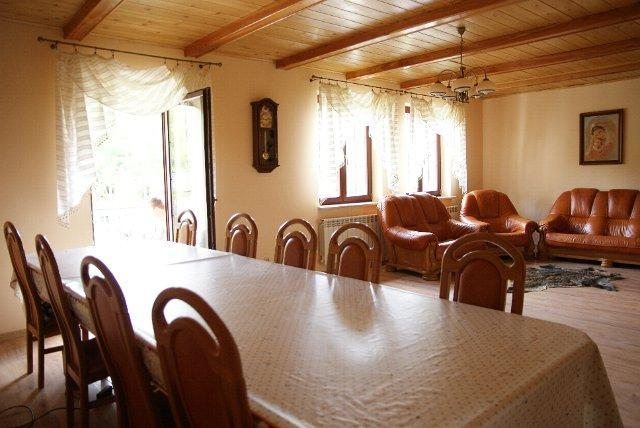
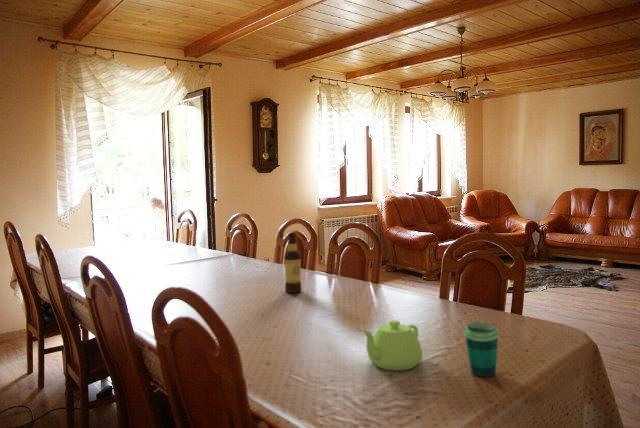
+ cup [463,321,500,378]
+ bottle [284,232,303,294]
+ teapot [361,319,423,371]
